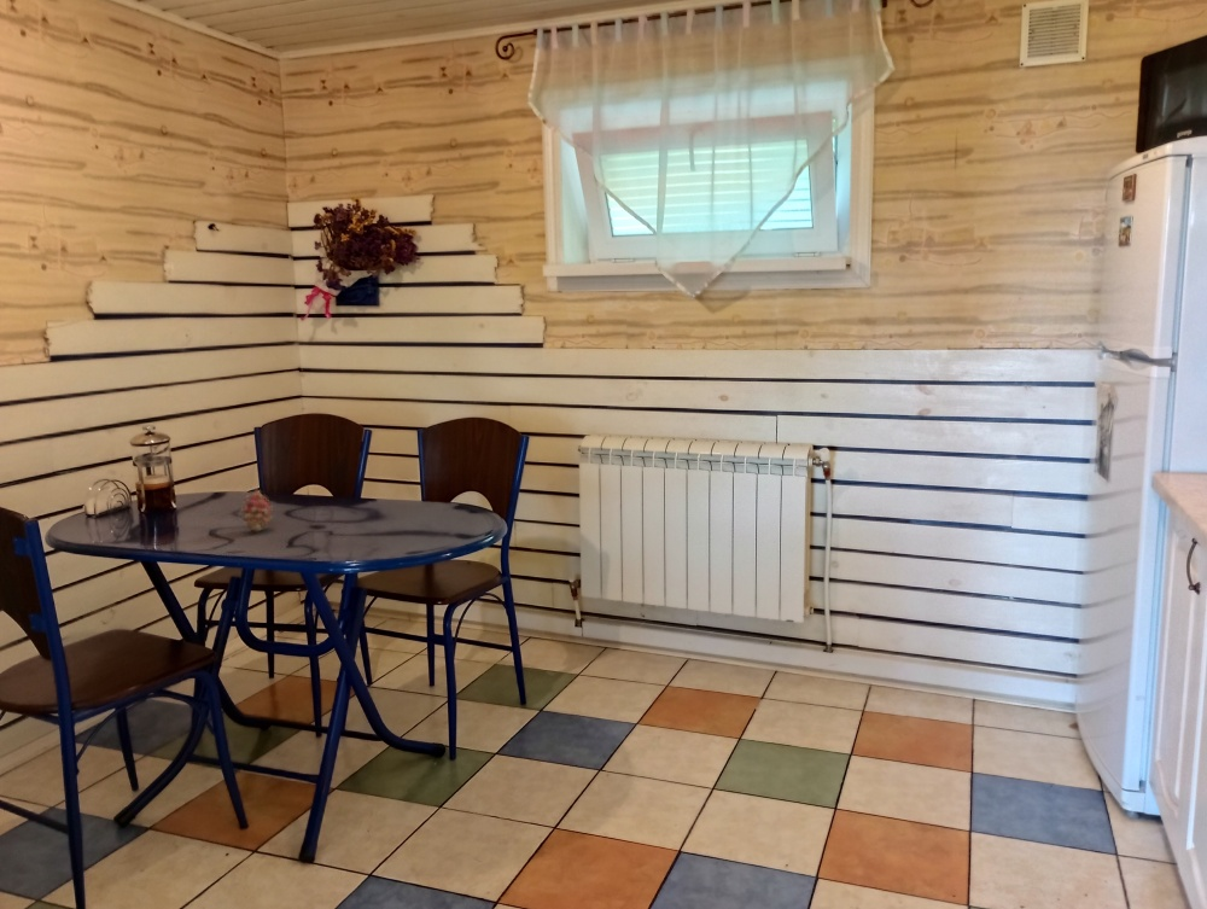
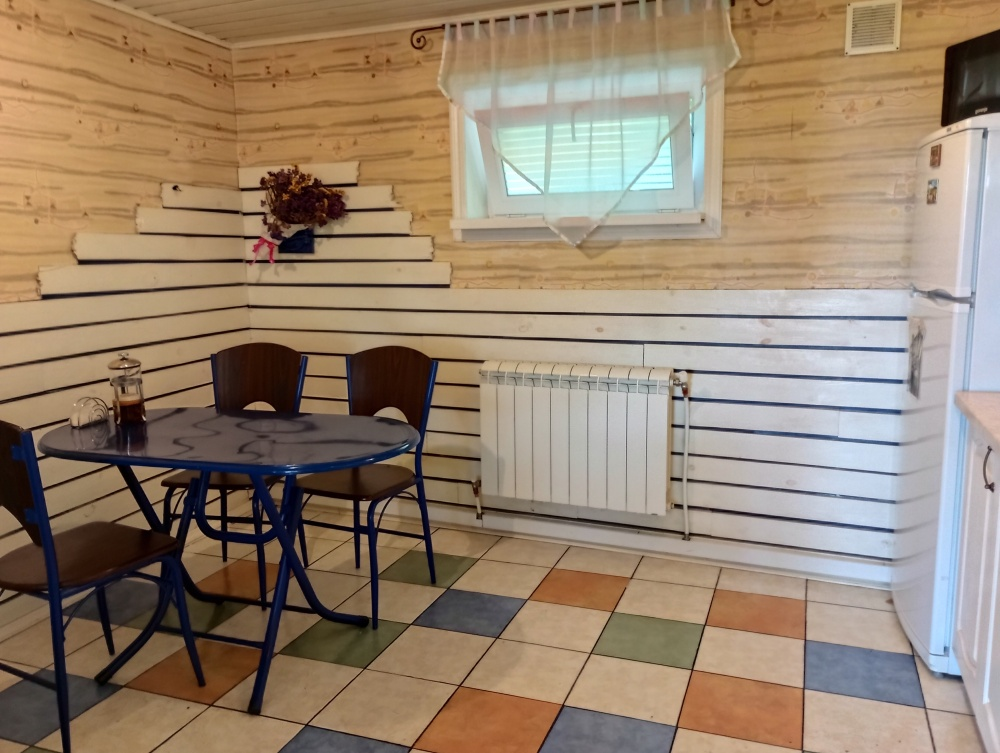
- fruit [239,486,274,534]
